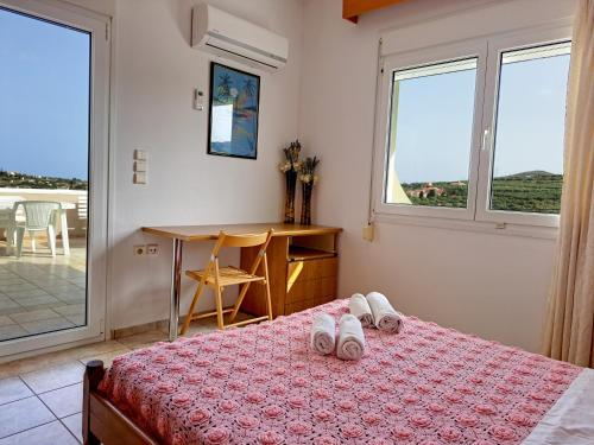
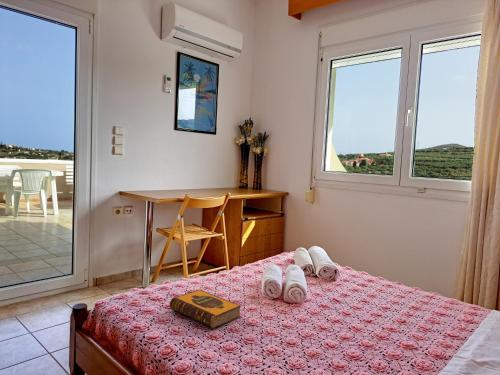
+ hardback book [168,288,242,330]
